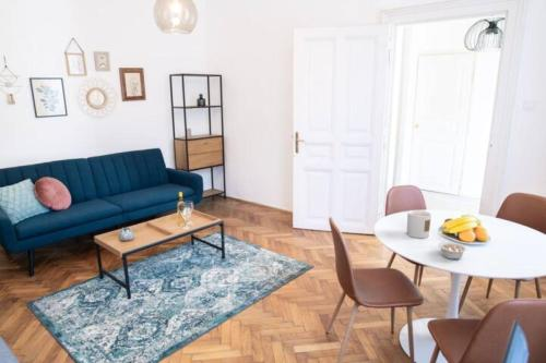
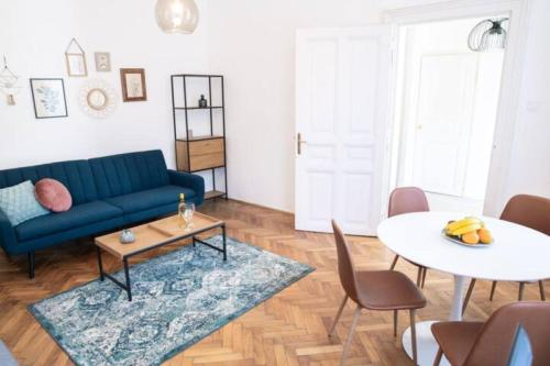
- legume [438,241,467,261]
- candle [406,209,432,239]
